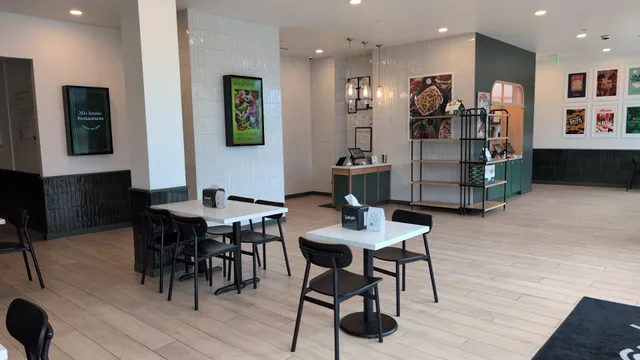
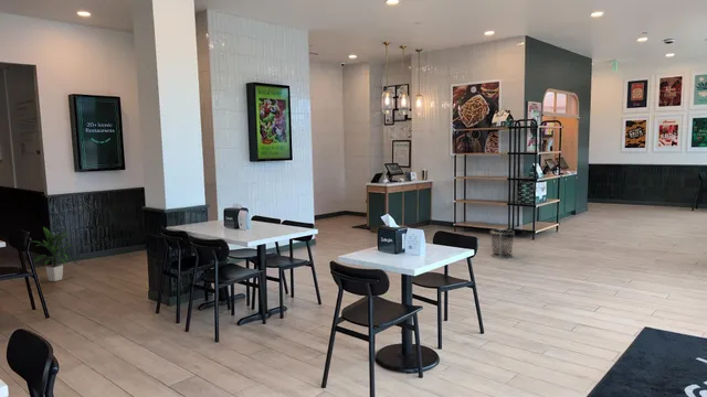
+ waste bin [489,228,516,259]
+ indoor plant [32,226,77,282]
